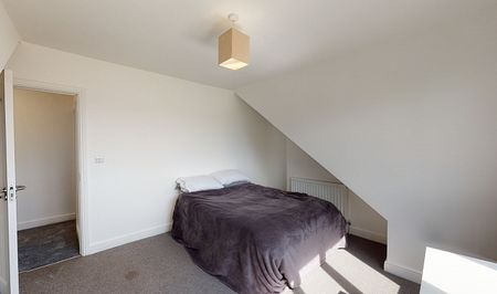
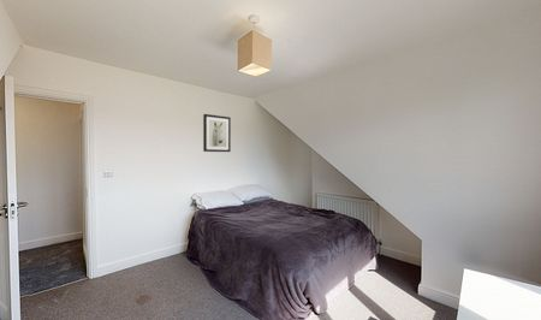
+ wall art [202,113,232,153]
